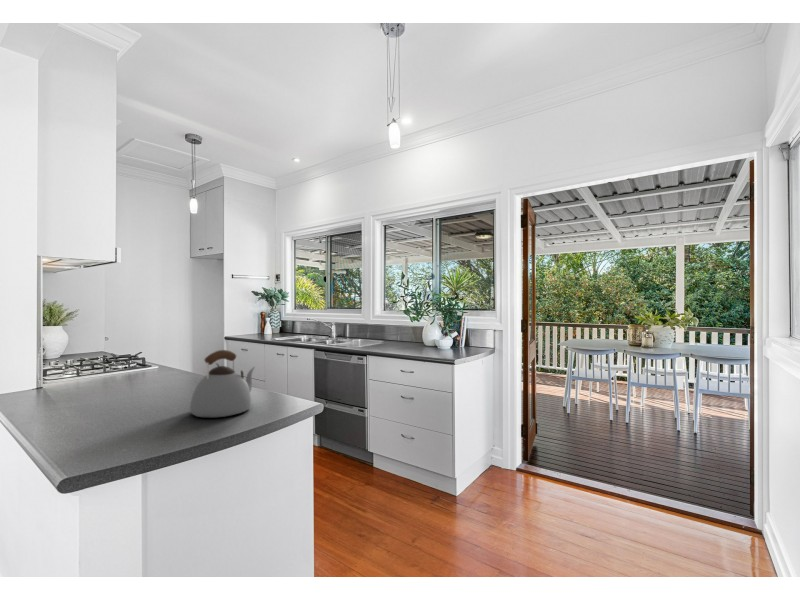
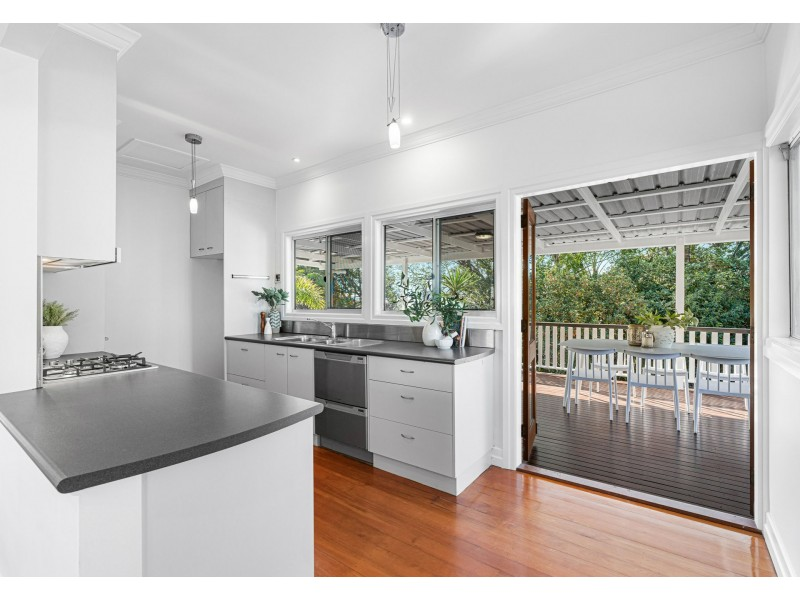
- kettle [189,349,256,418]
